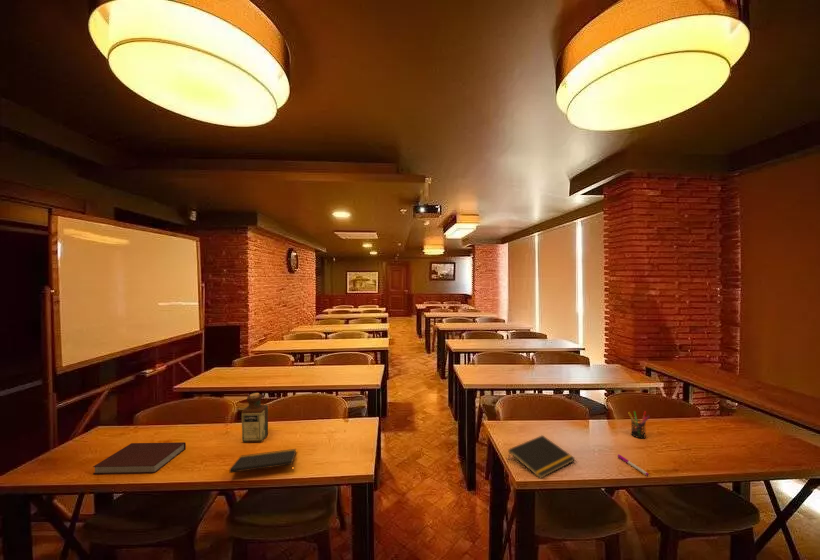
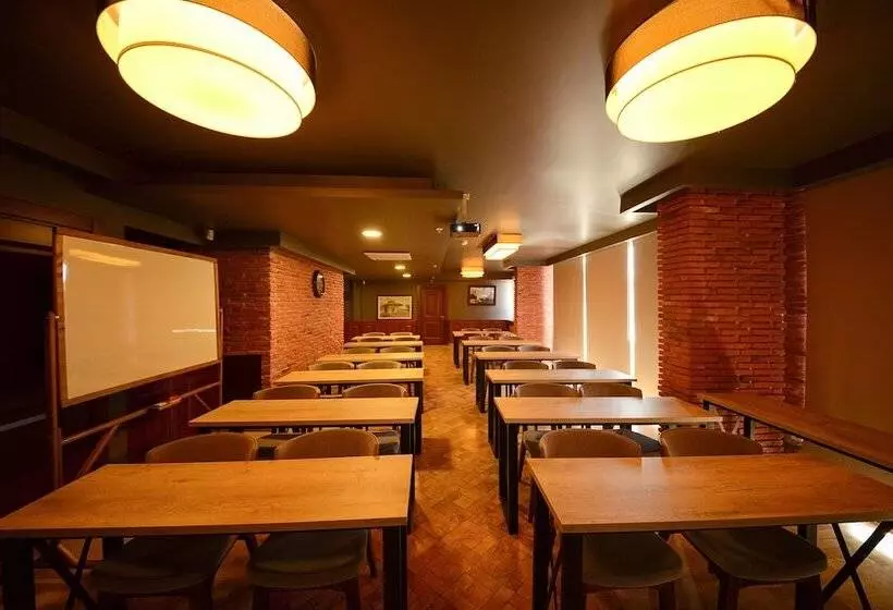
- pen holder [628,410,651,439]
- notebook [92,441,187,475]
- notepad [507,434,576,480]
- notepad [229,448,297,474]
- bottle [241,392,269,443]
- pen [617,453,650,477]
